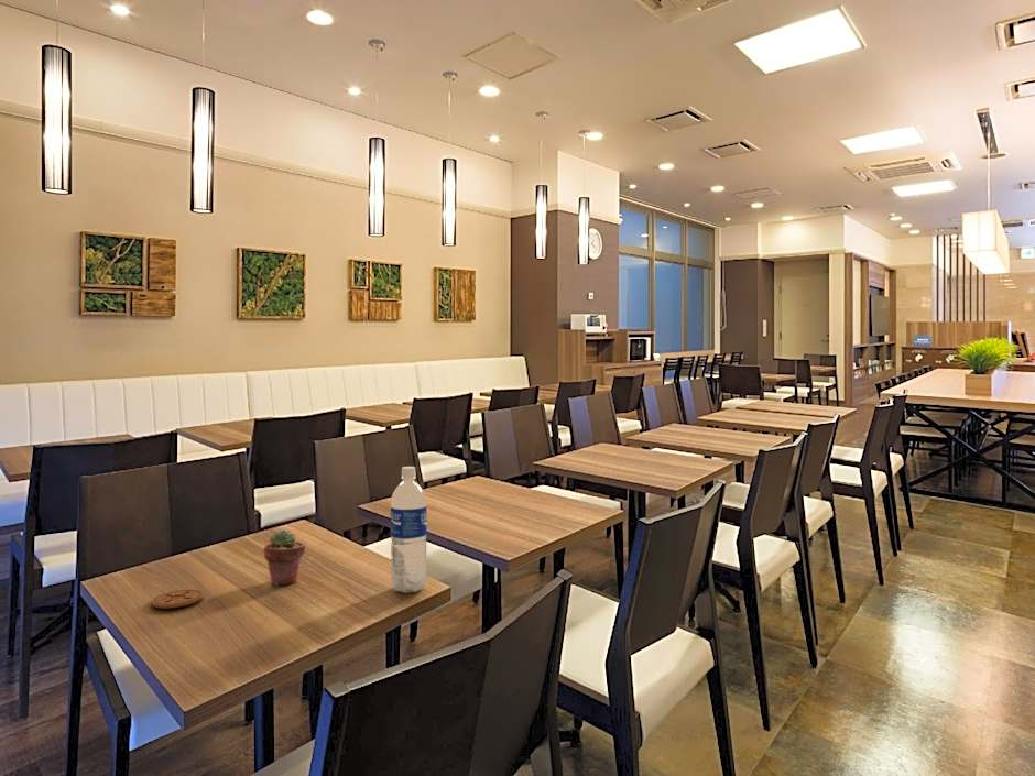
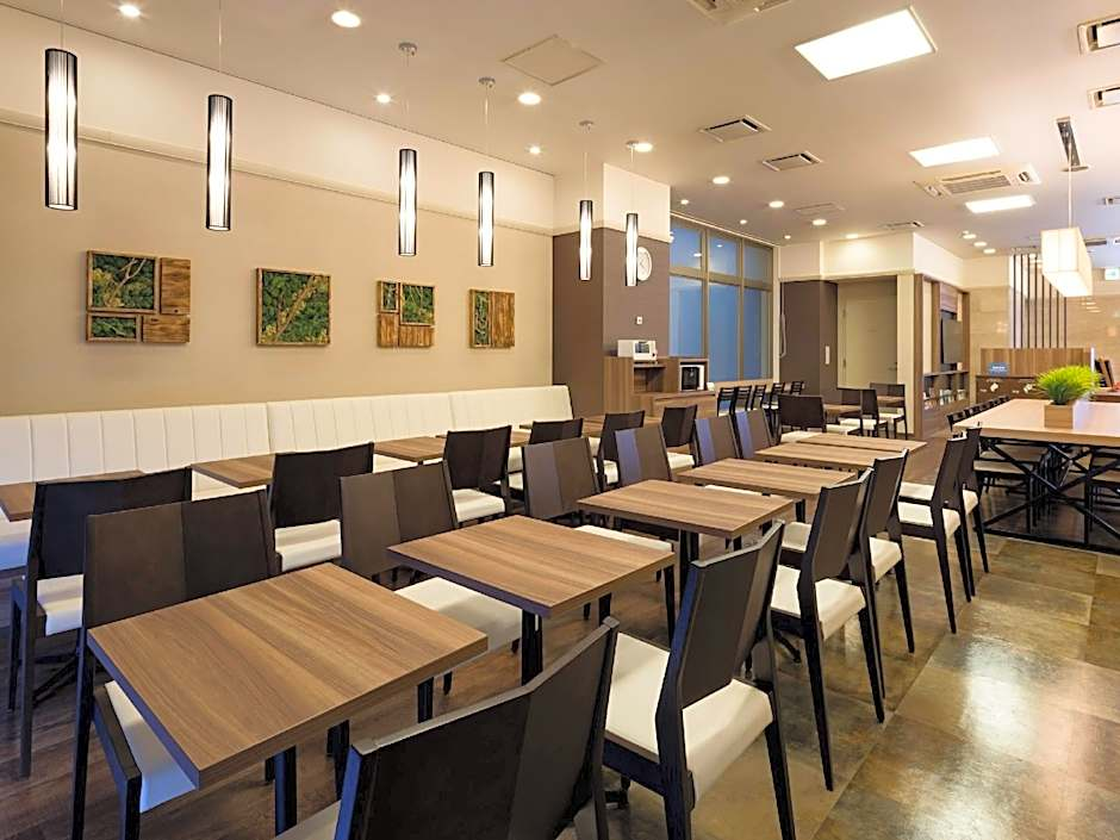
- water bottle [390,466,428,594]
- coaster [151,589,205,610]
- potted succulent [263,529,306,587]
